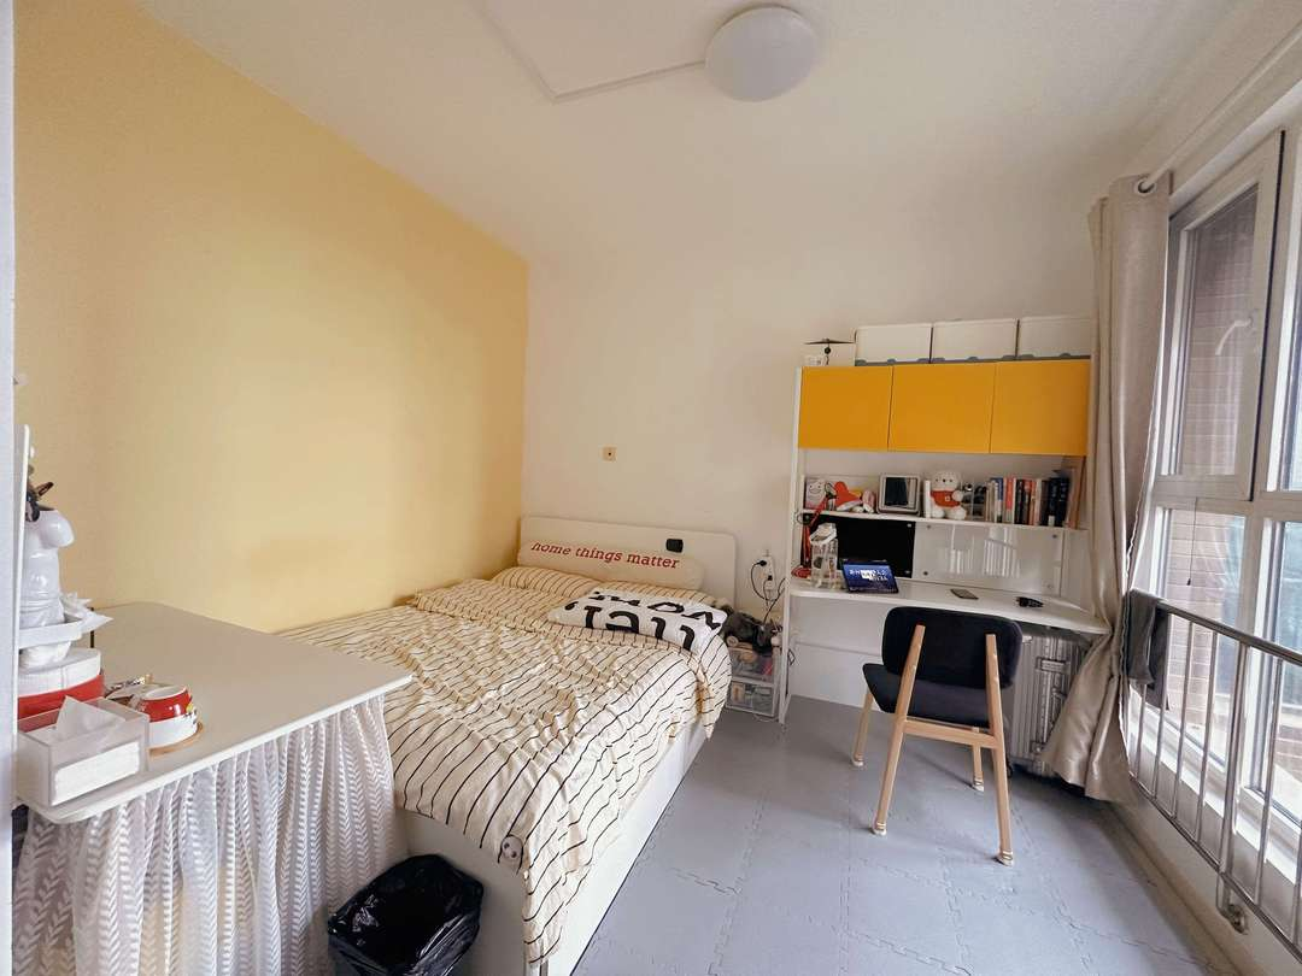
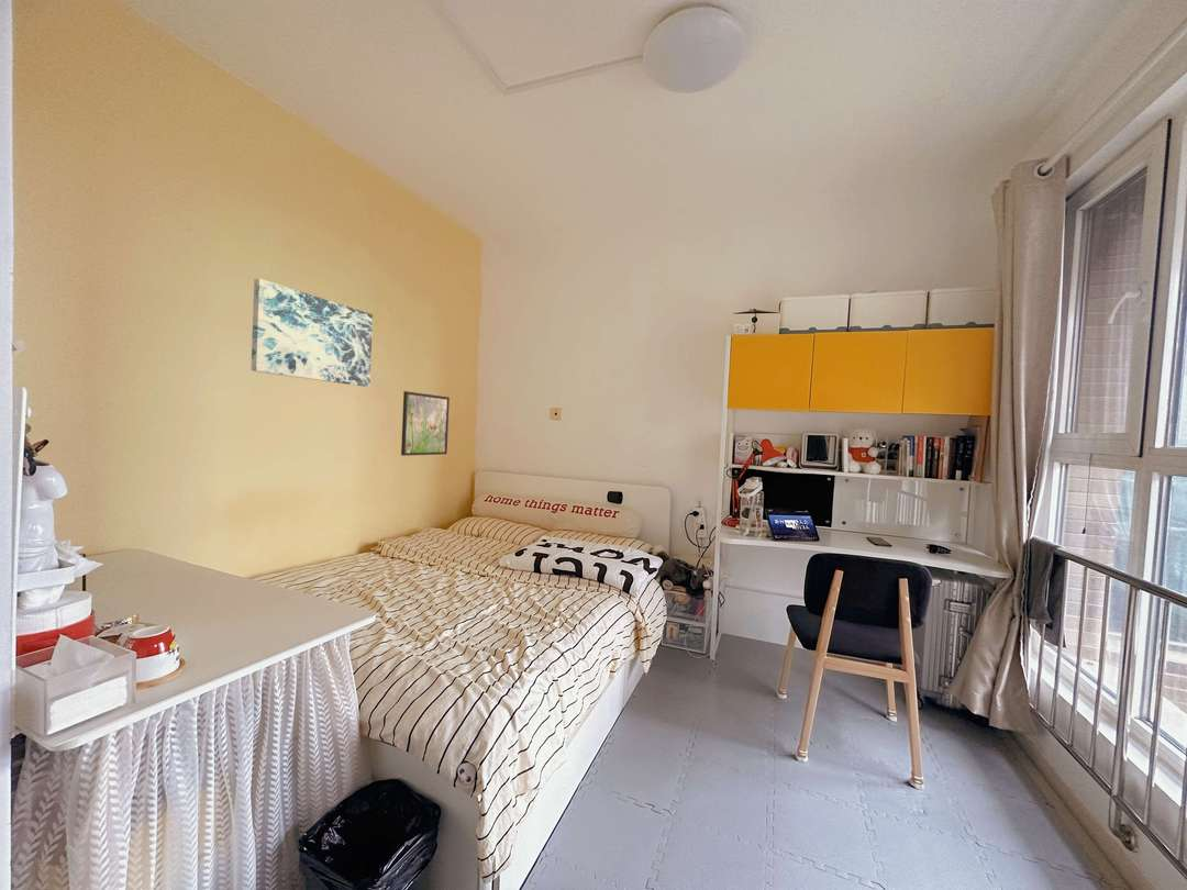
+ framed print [400,390,451,457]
+ wall art [251,278,374,388]
